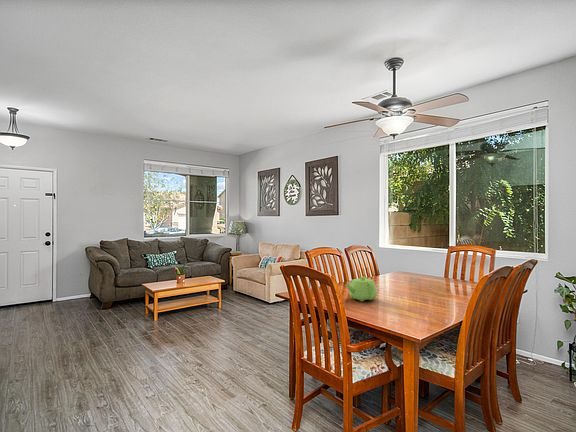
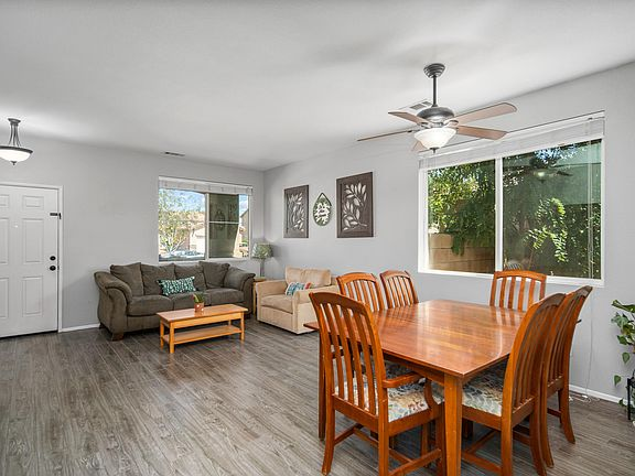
- teapot [344,276,378,302]
